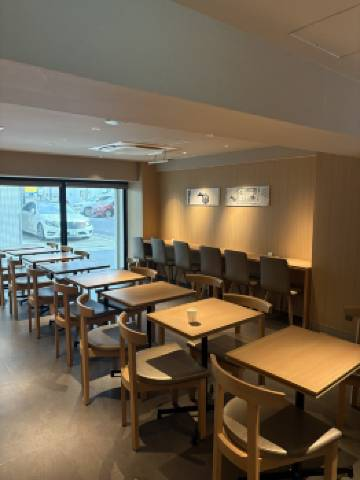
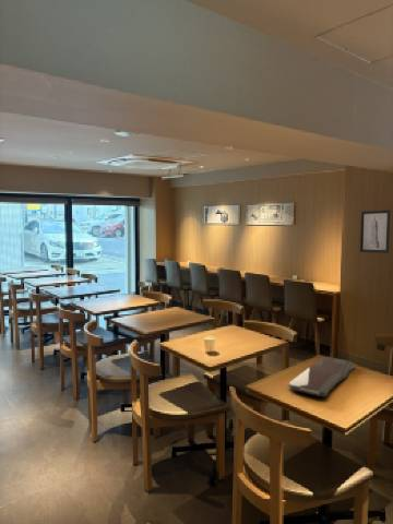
+ serving tray [287,356,355,397]
+ wall art [359,209,392,254]
